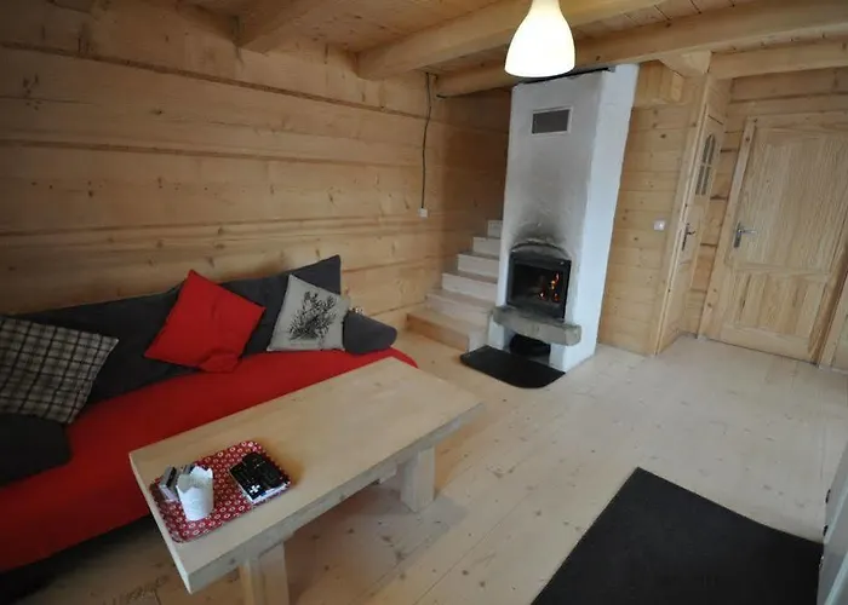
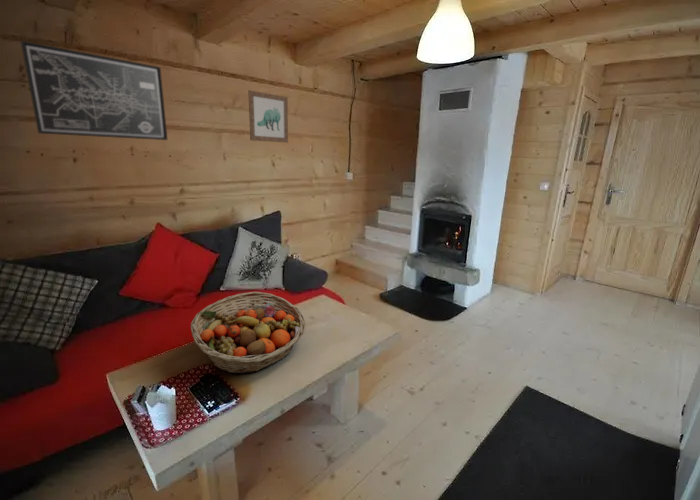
+ wall art [247,89,289,144]
+ fruit basket [190,291,306,375]
+ wall art [20,40,169,141]
